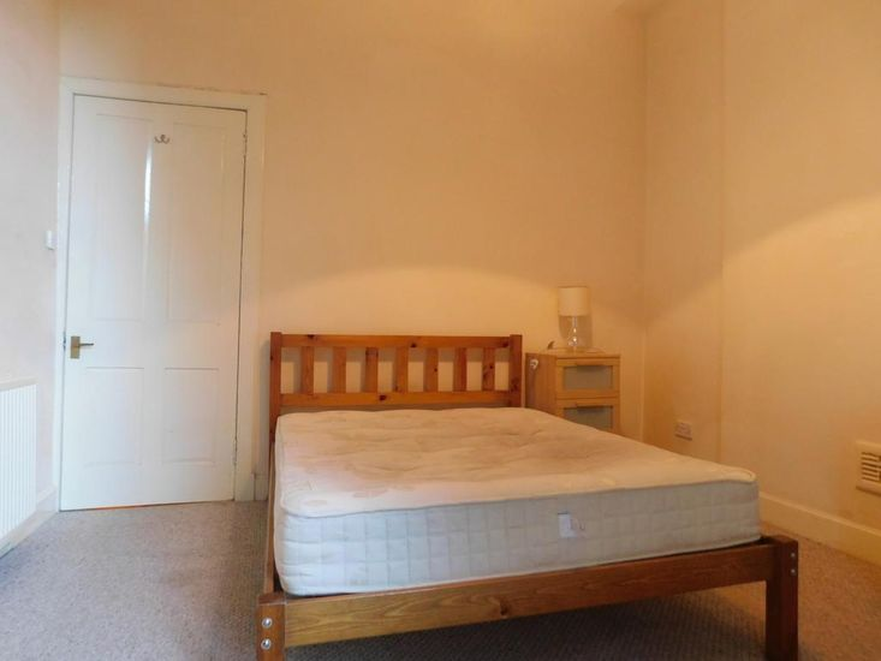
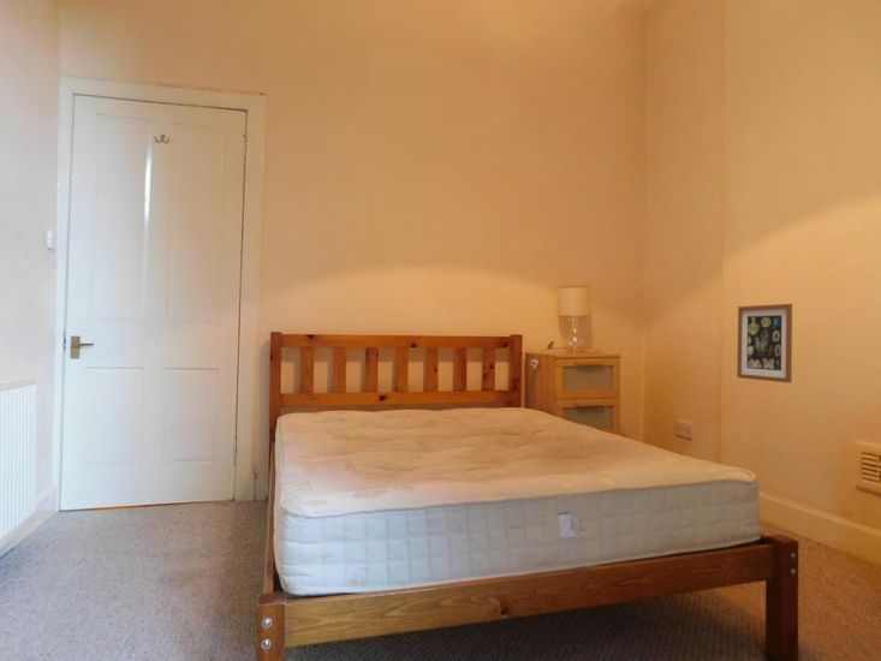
+ wall art [736,303,793,385]
